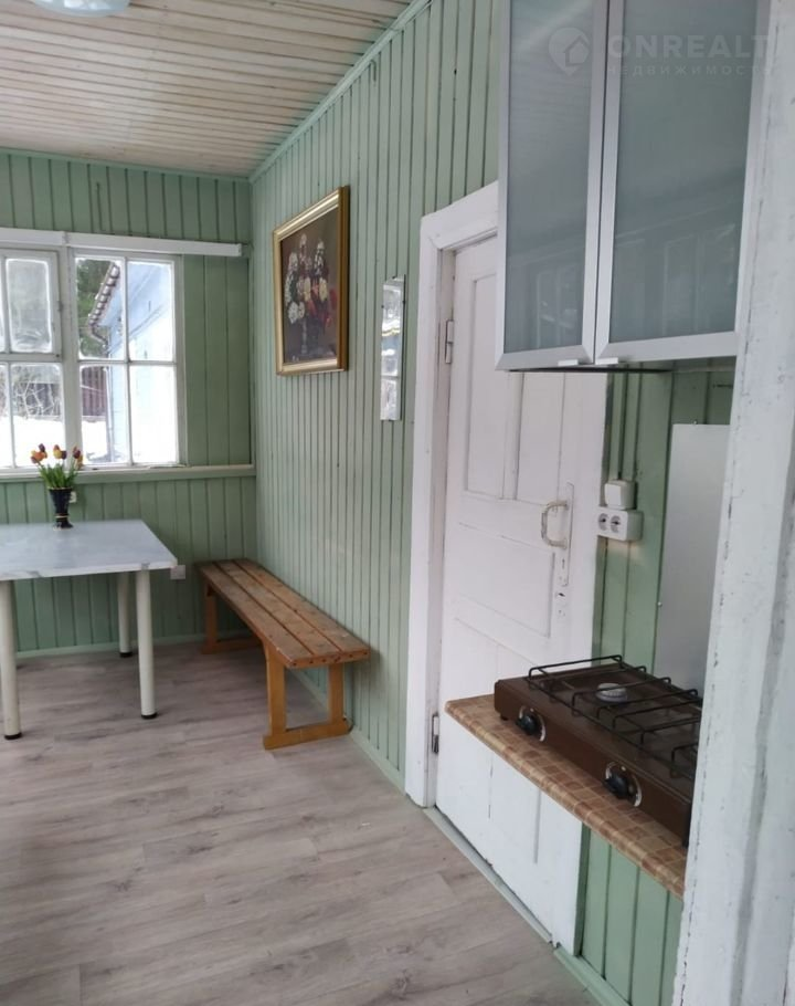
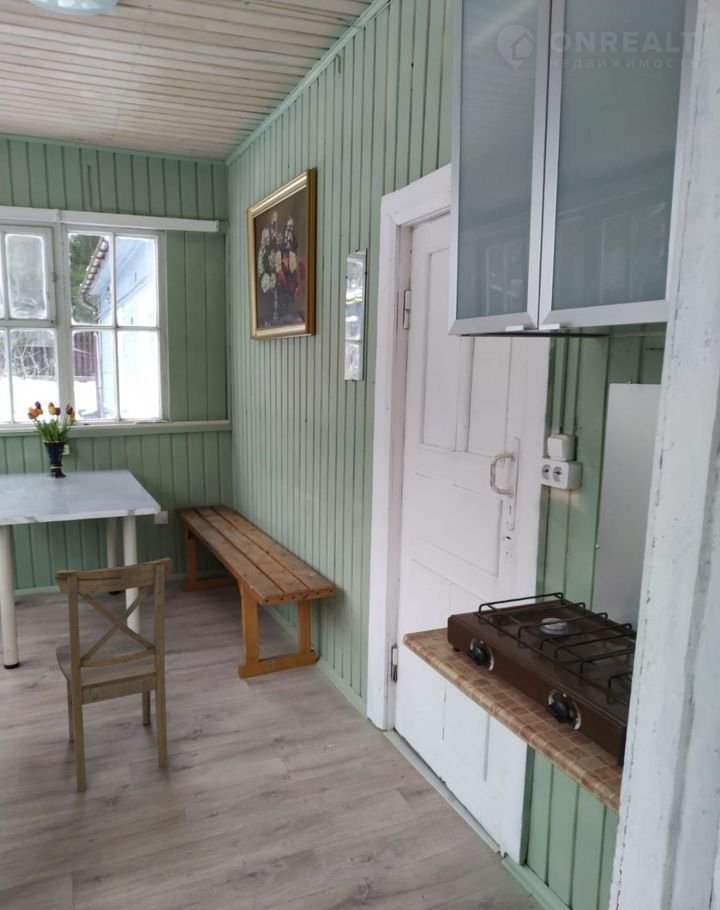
+ dining chair [54,556,174,793]
